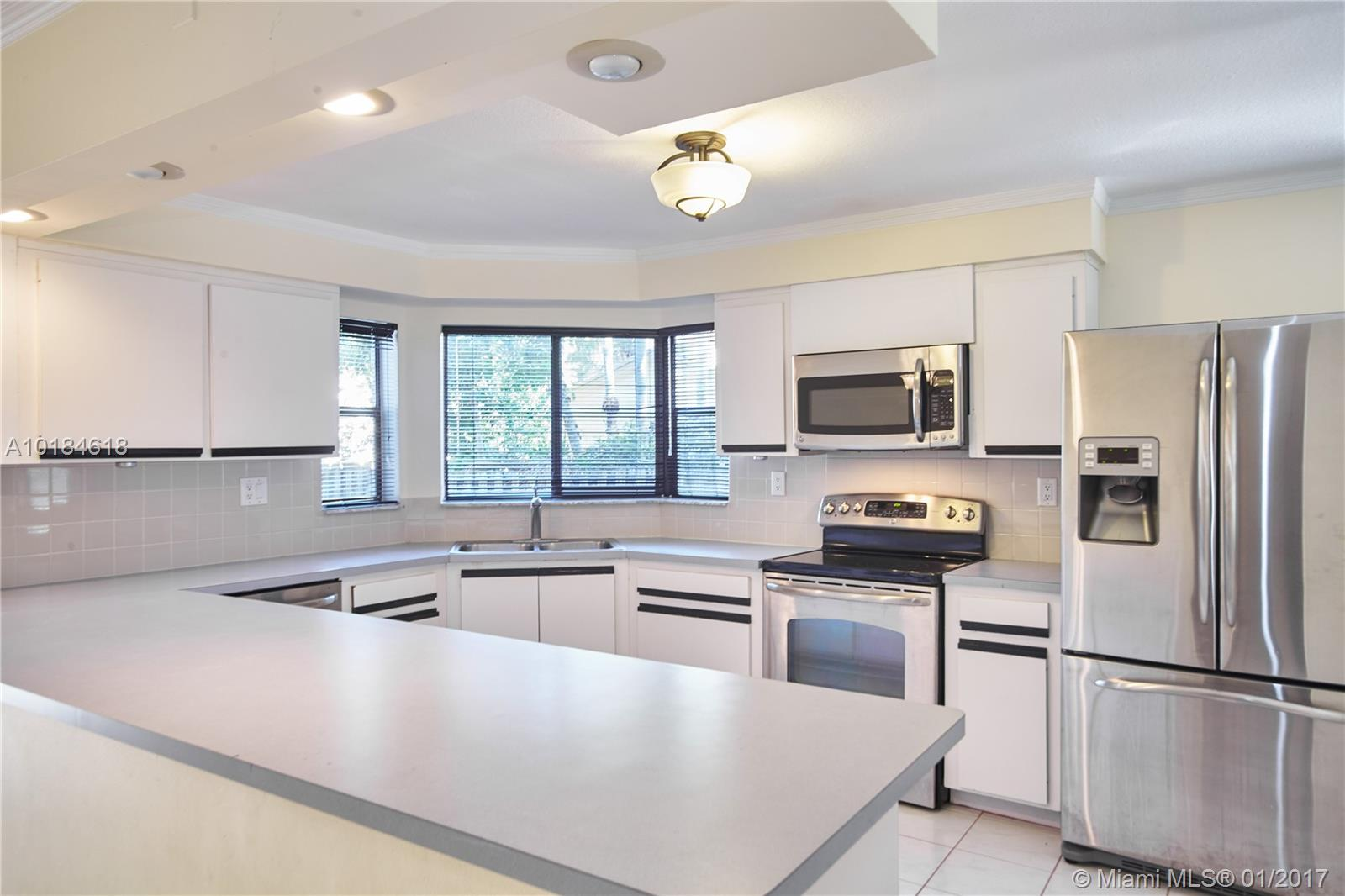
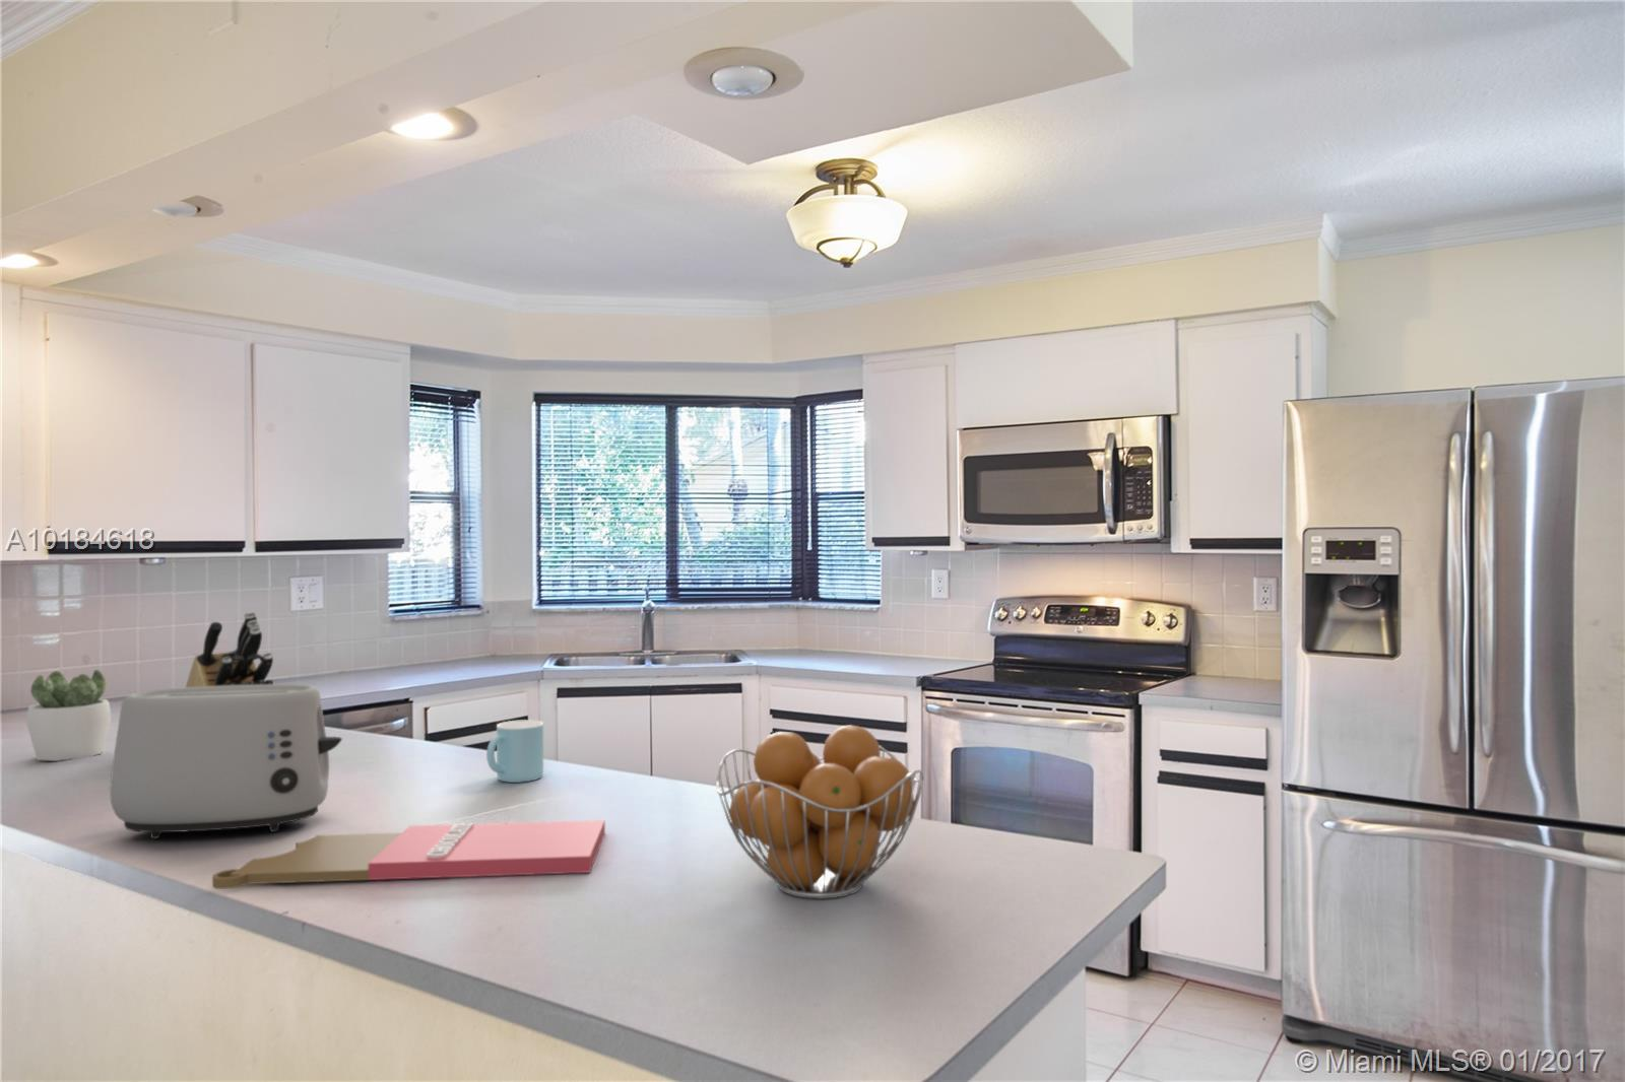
+ cutting board [211,819,607,890]
+ mug [486,719,545,784]
+ toaster [109,683,343,839]
+ knife block [185,611,274,687]
+ succulent plant [25,669,112,762]
+ fruit basket [715,723,925,901]
